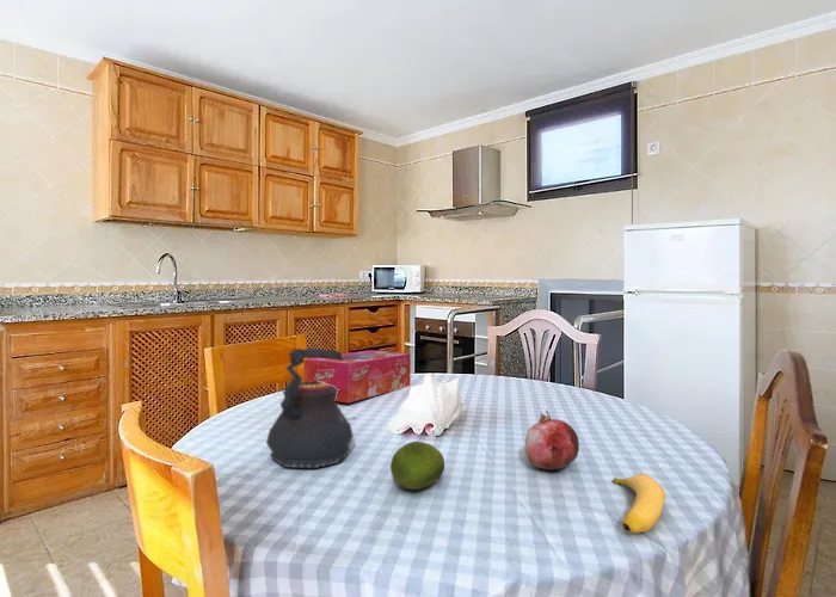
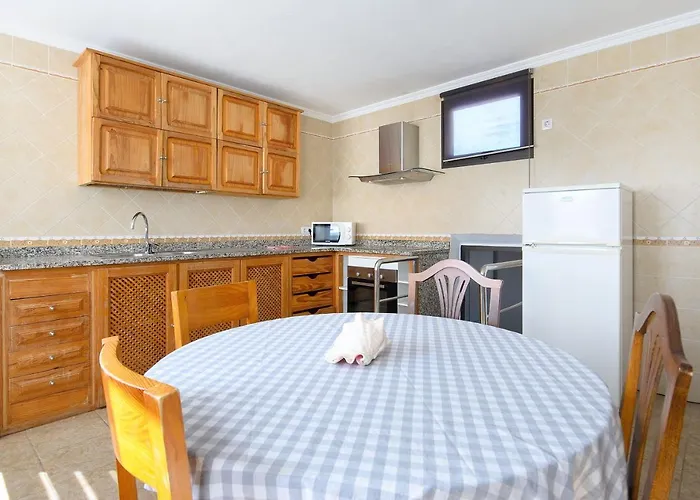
- tissue box [303,349,412,404]
- fruit [524,408,580,470]
- teapot [265,347,355,469]
- banana [610,473,666,535]
- fruit [389,441,445,491]
